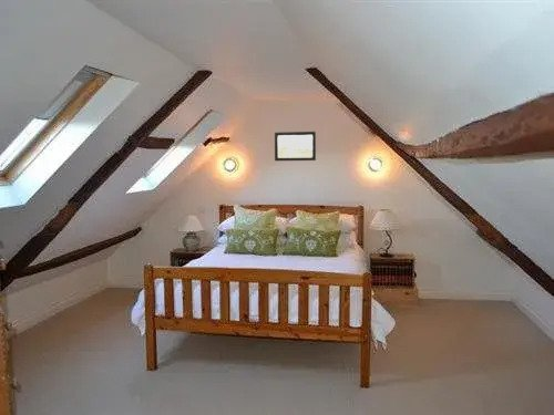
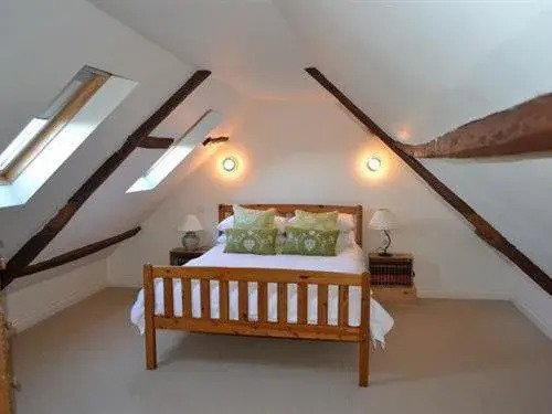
- wall art [274,131,317,162]
